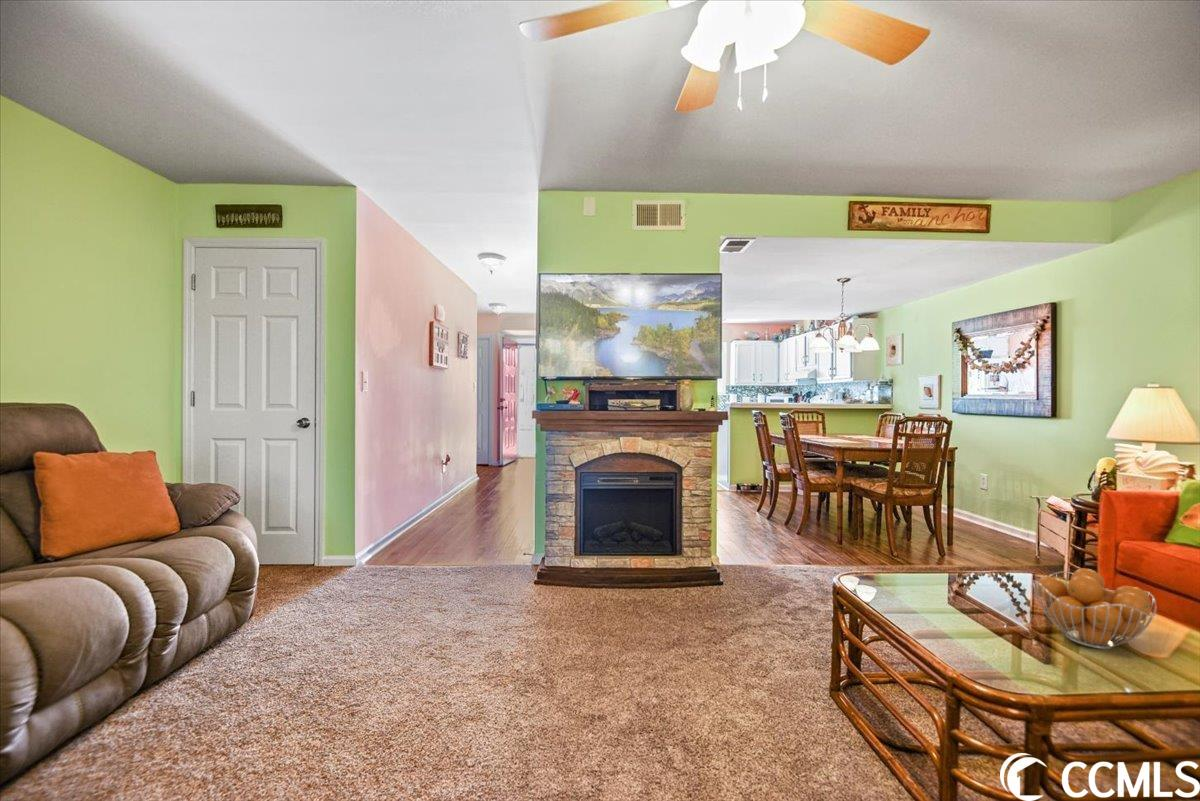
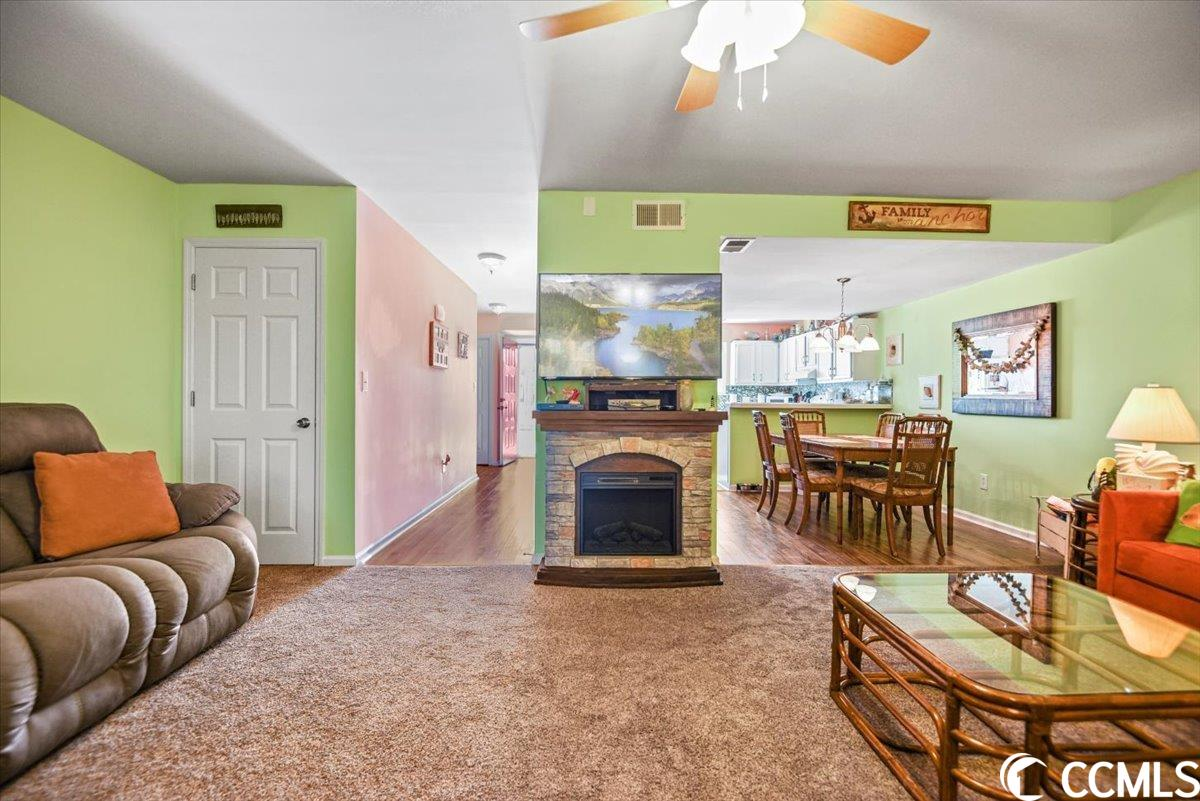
- fruit basket [1031,567,1158,650]
